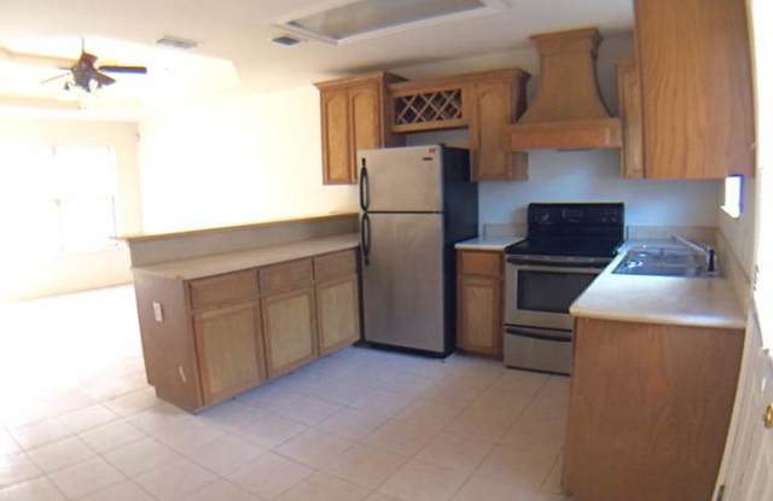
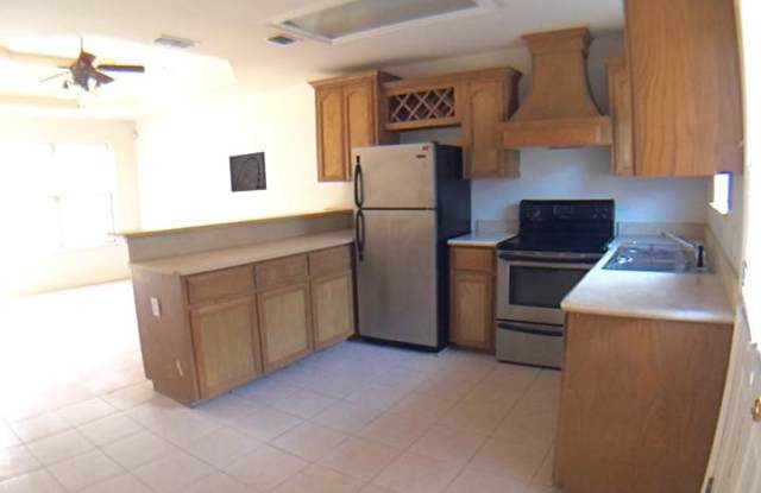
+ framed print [228,151,268,194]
